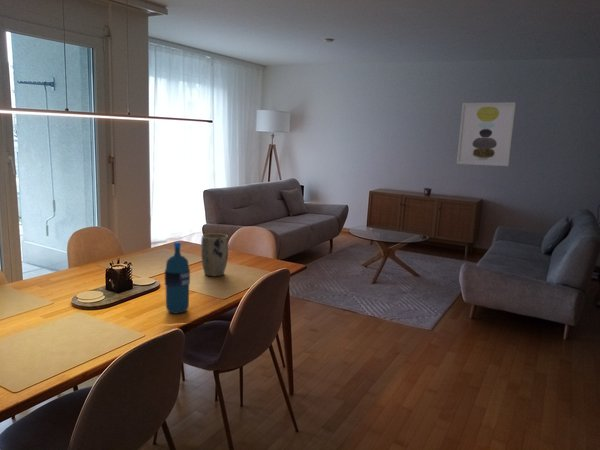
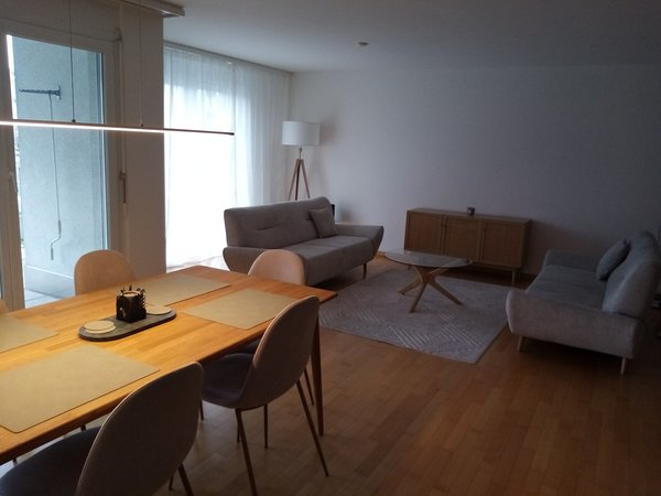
- water bottle [164,241,191,314]
- wall art [456,101,517,167]
- plant pot [200,233,229,278]
